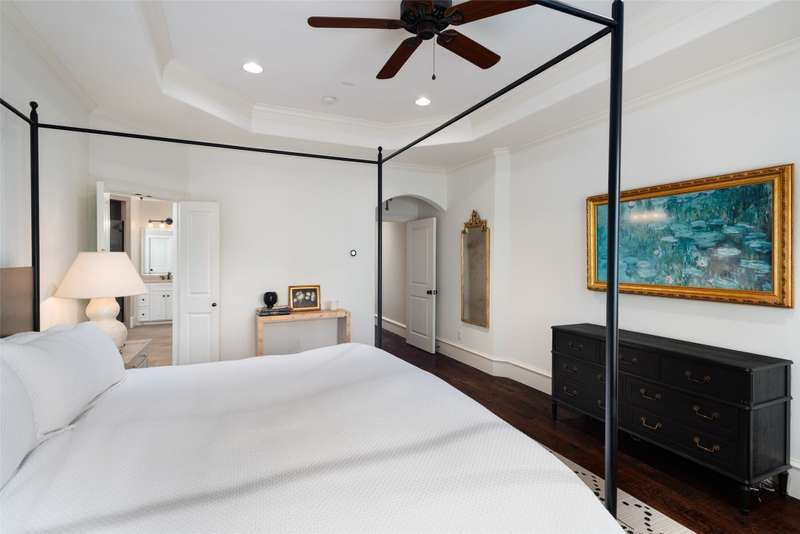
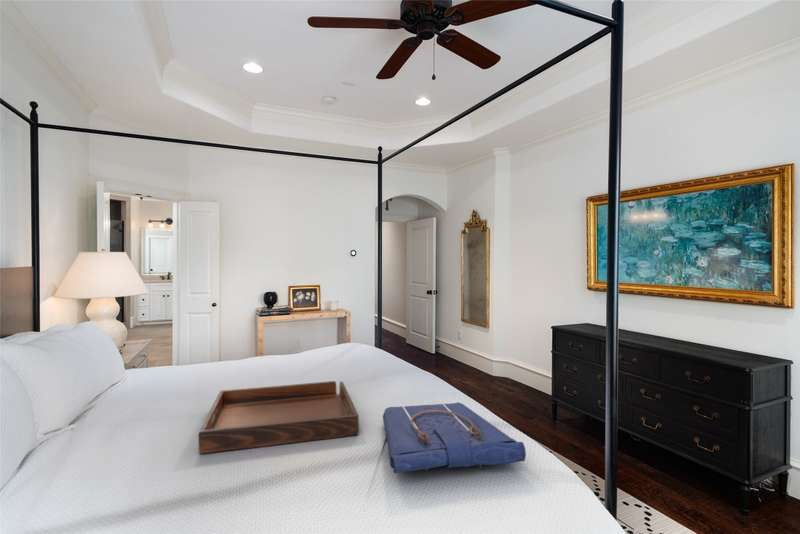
+ tote bag [382,401,527,474]
+ serving tray [198,380,360,455]
